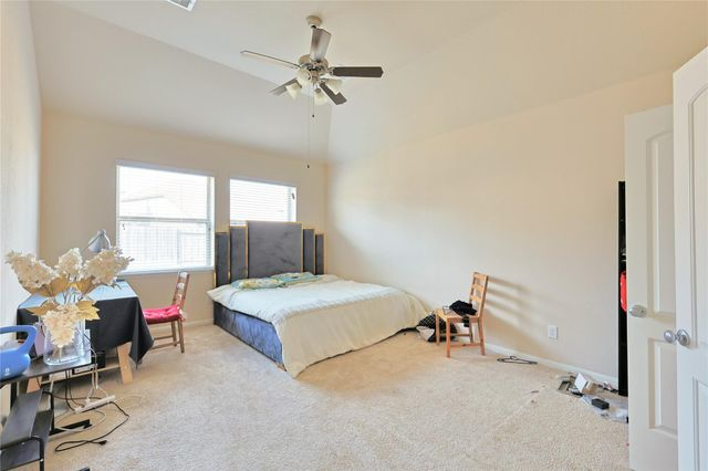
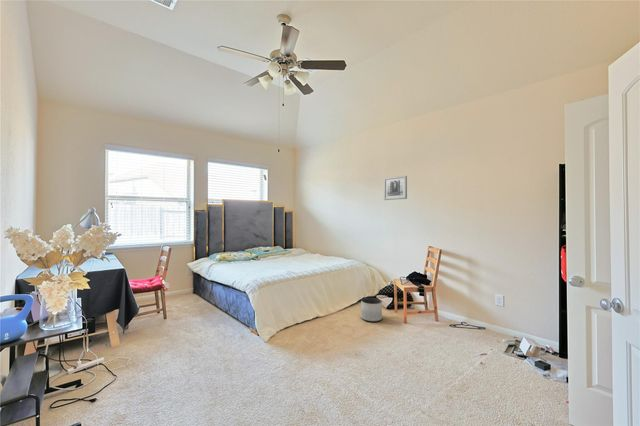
+ wall art [383,175,408,201]
+ planter [360,297,383,323]
